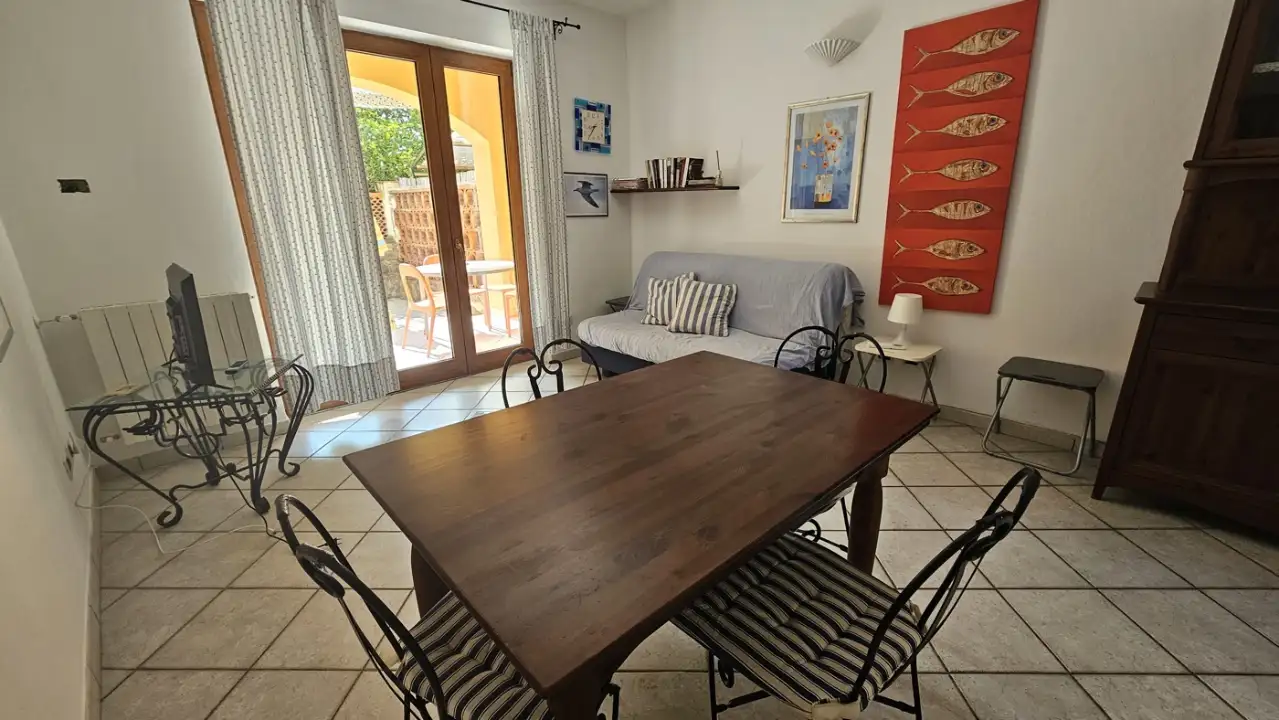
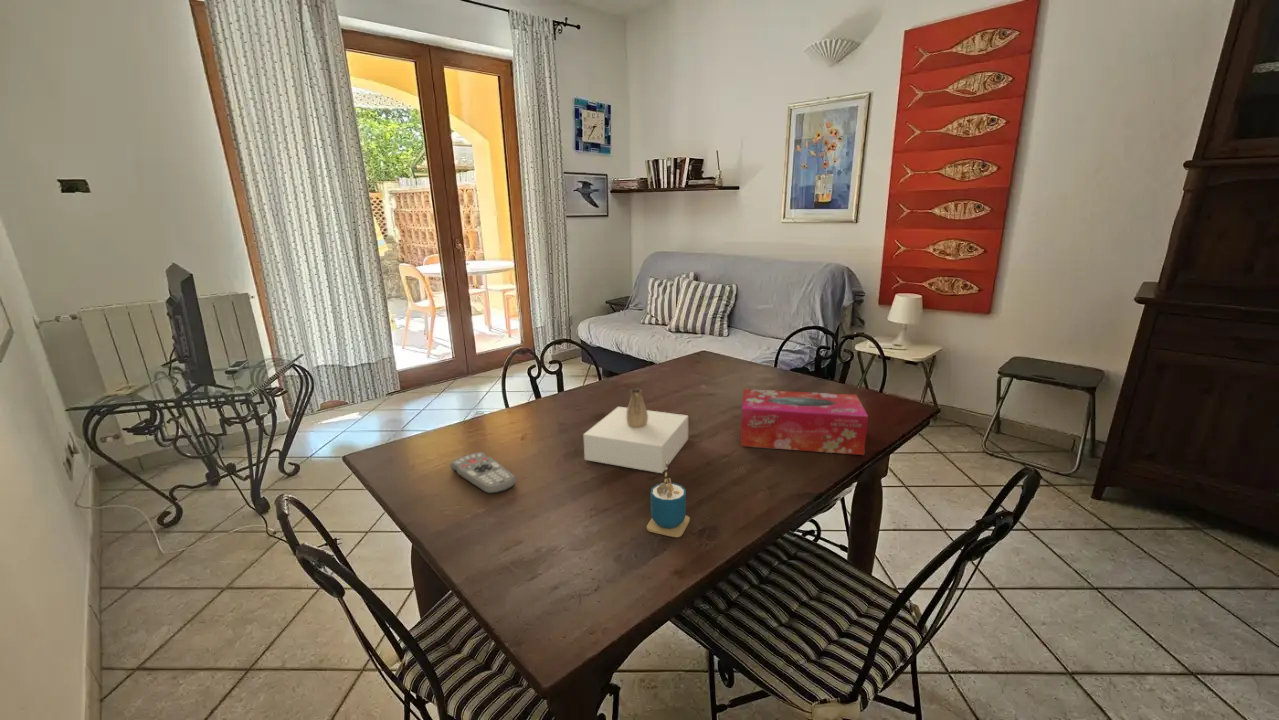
+ tissue box [740,388,869,456]
+ vase [582,388,689,474]
+ cup [646,461,691,538]
+ remote control [449,451,517,495]
